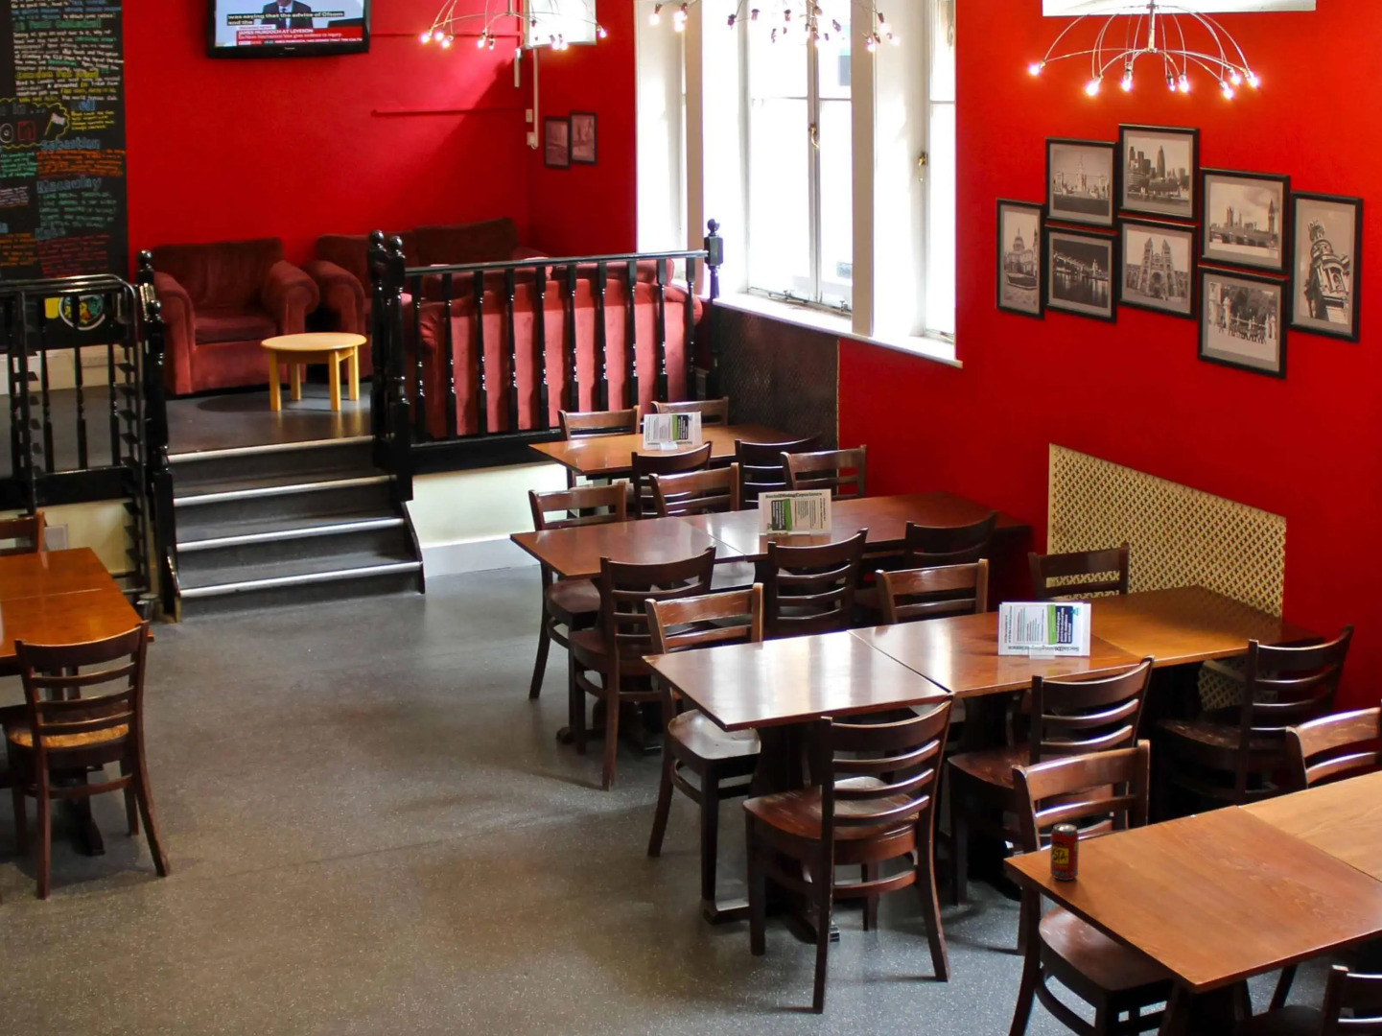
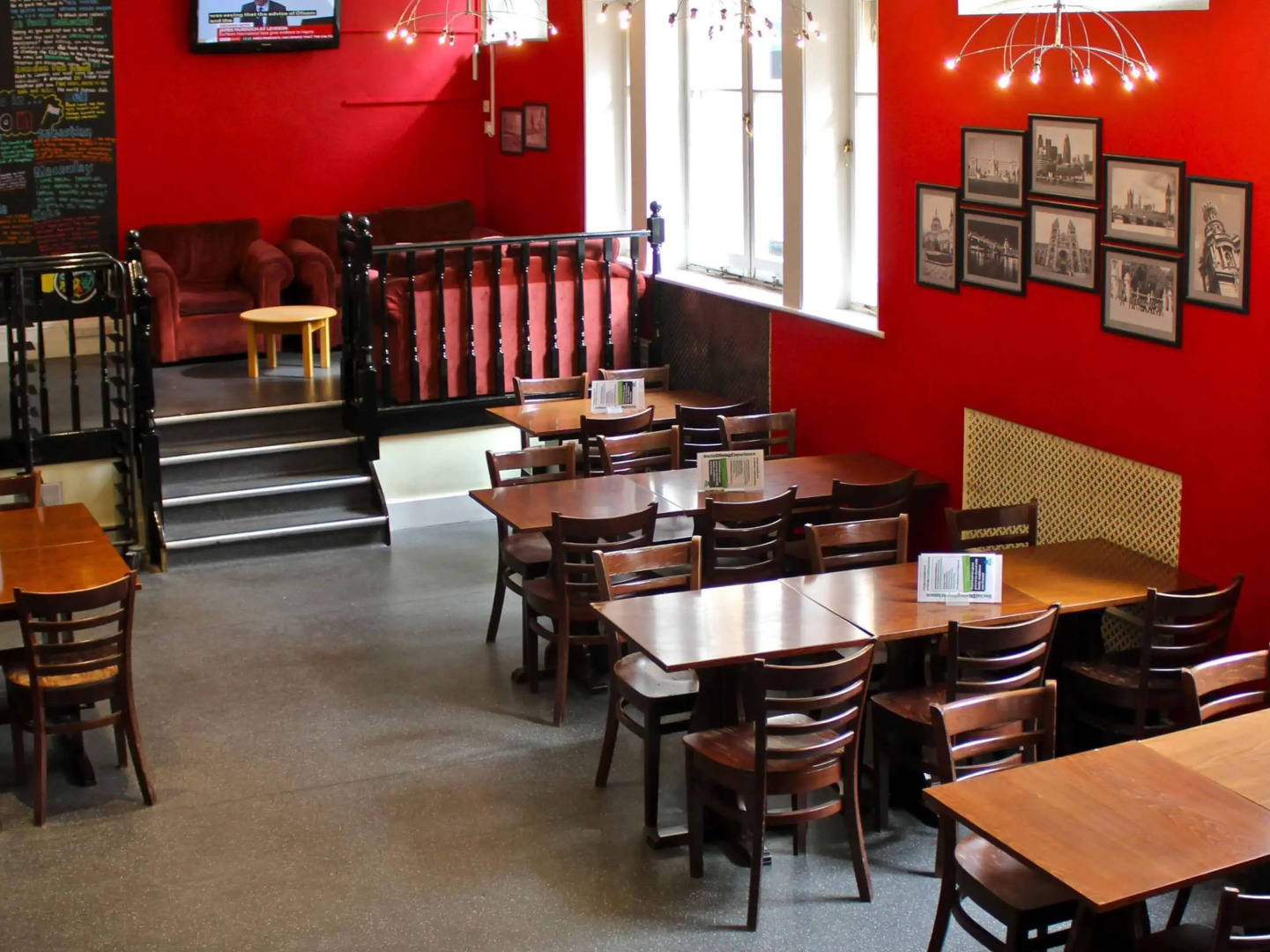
- beverage can [1049,823,1079,881]
